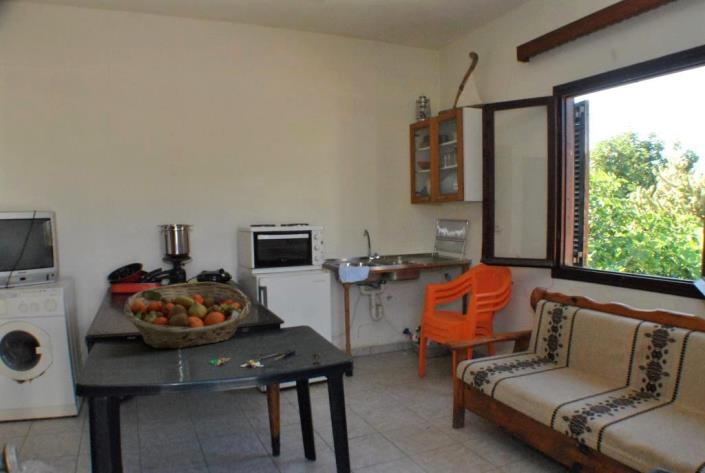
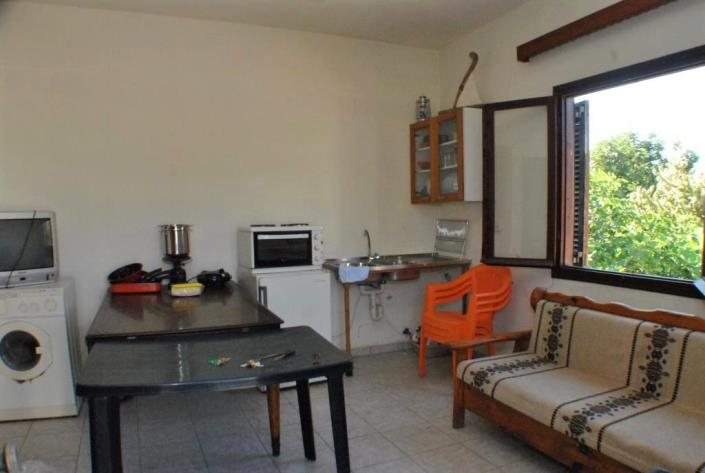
- fruit basket [123,281,252,350]
